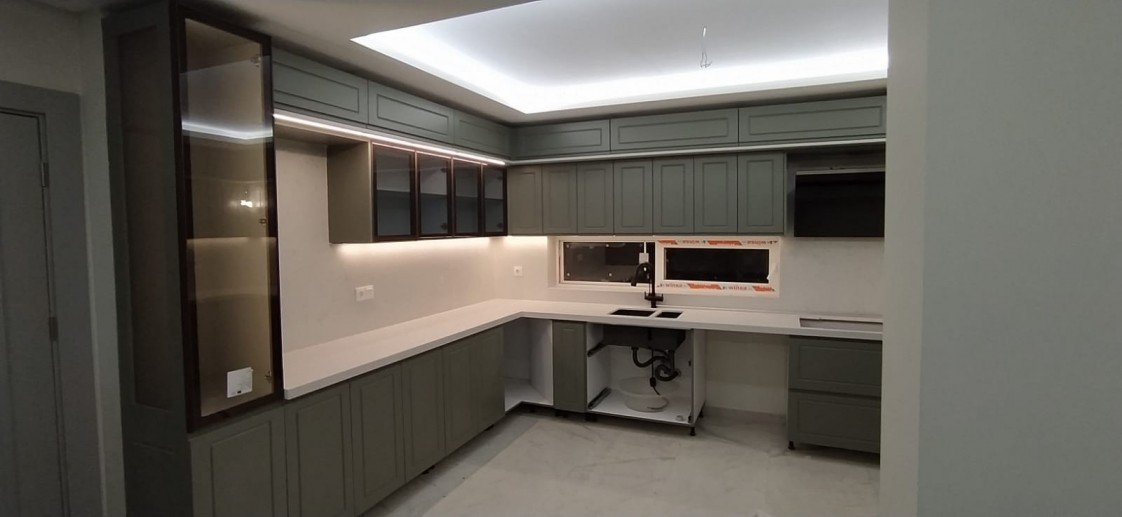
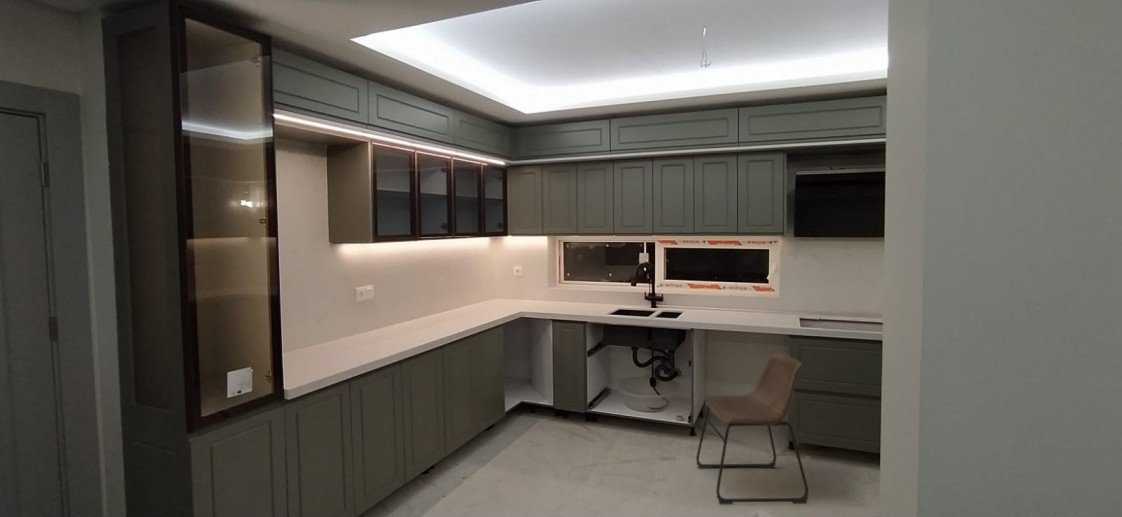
+ chair [695,352,809,505]
